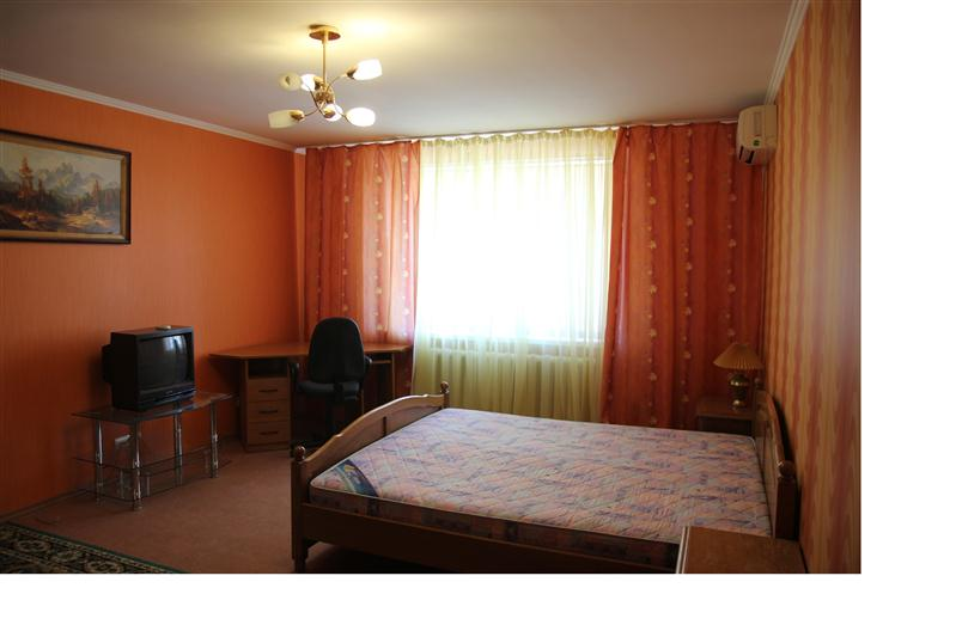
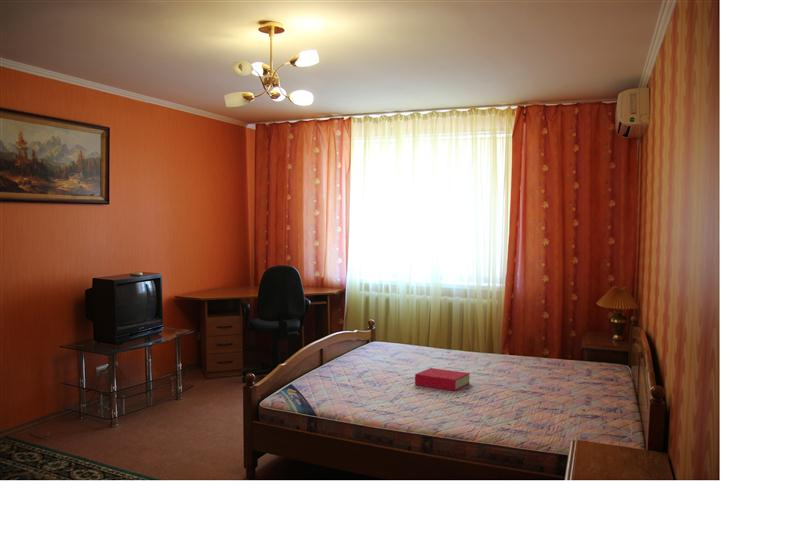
+ book [414,367,471,392]
